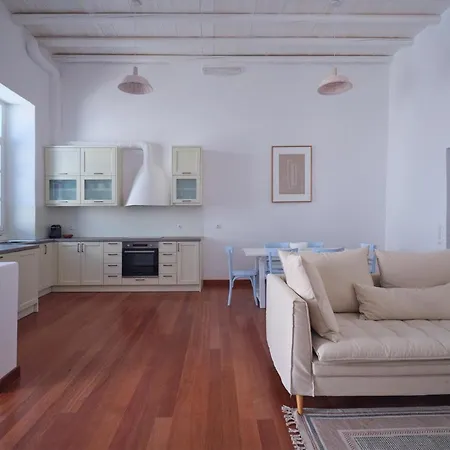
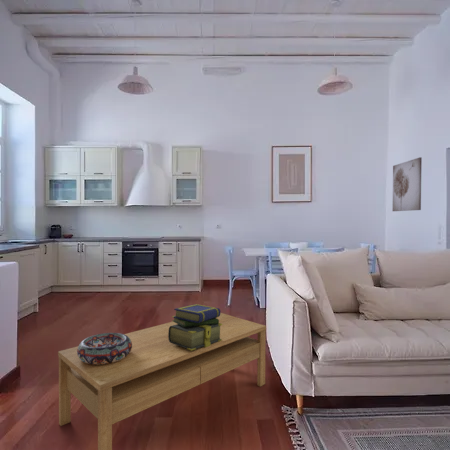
+ coffee table [57,312,267,450]
+ decorative bowl [77,332,132,365]
+ wall art [392,156,423,212]
+ stack of books [168,303,222,351]
